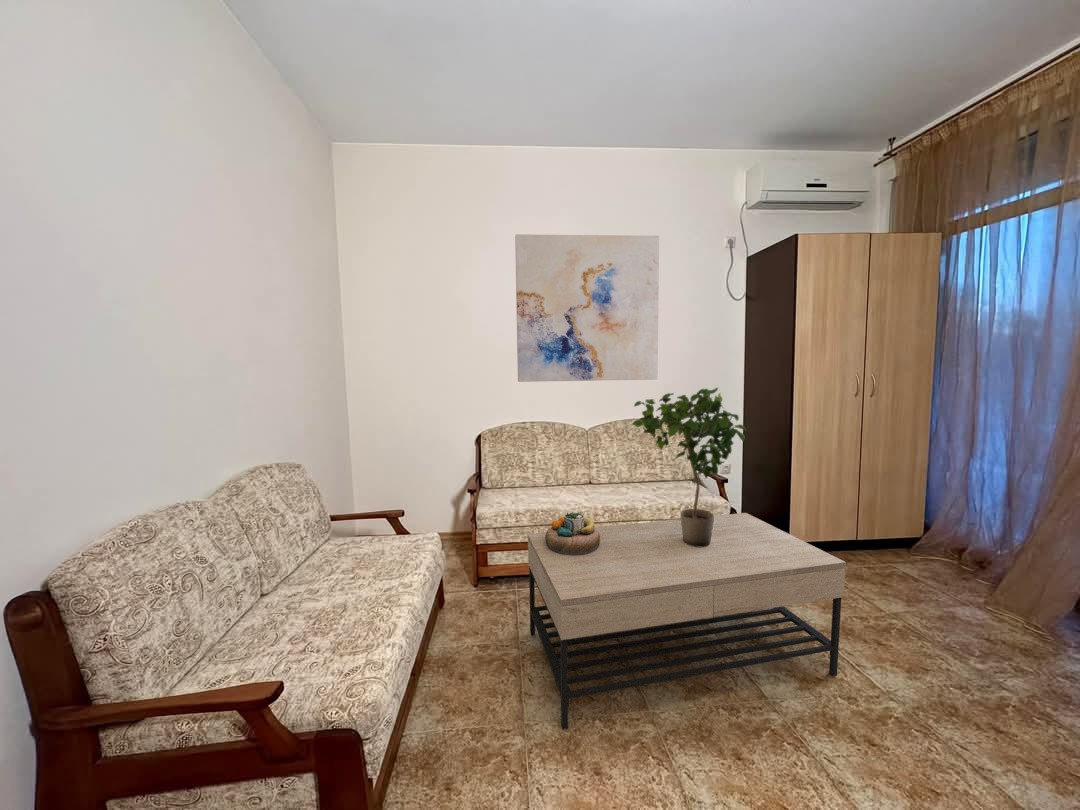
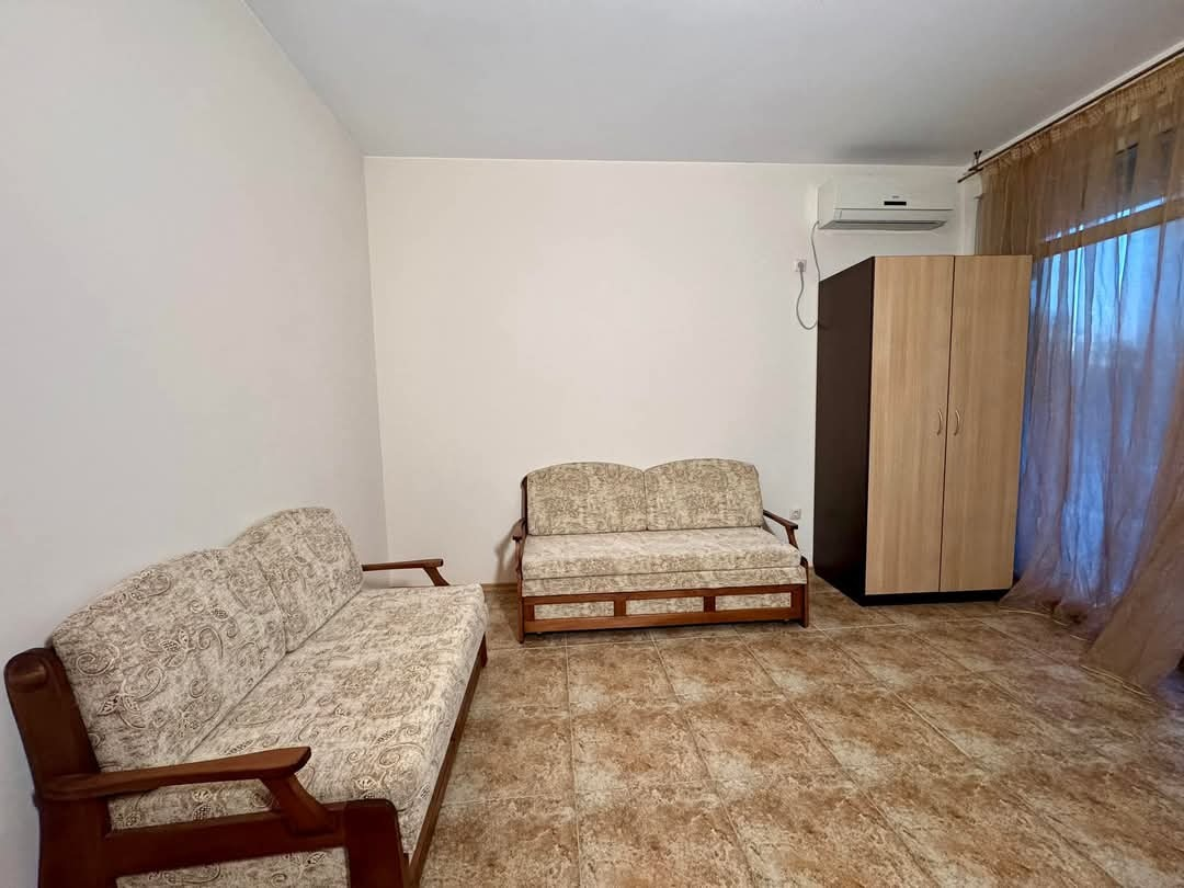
- decorative bowl [545,511,600,555]
- wall art [514,233,660,383]
- coffee table [527,512,847,731]
- potted plant [631,387,747,547]
